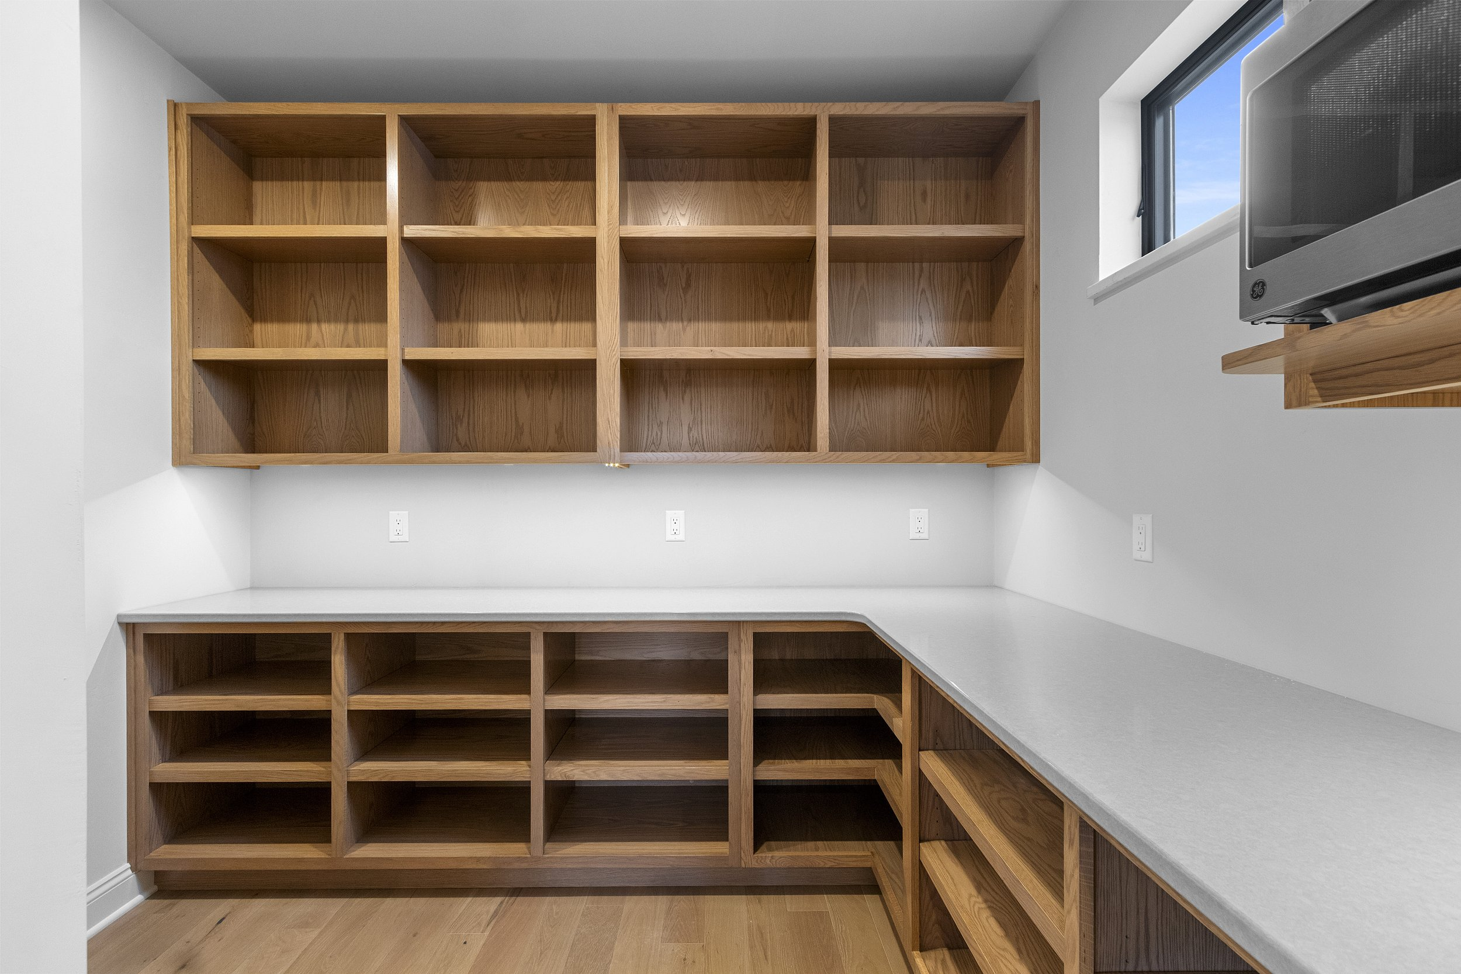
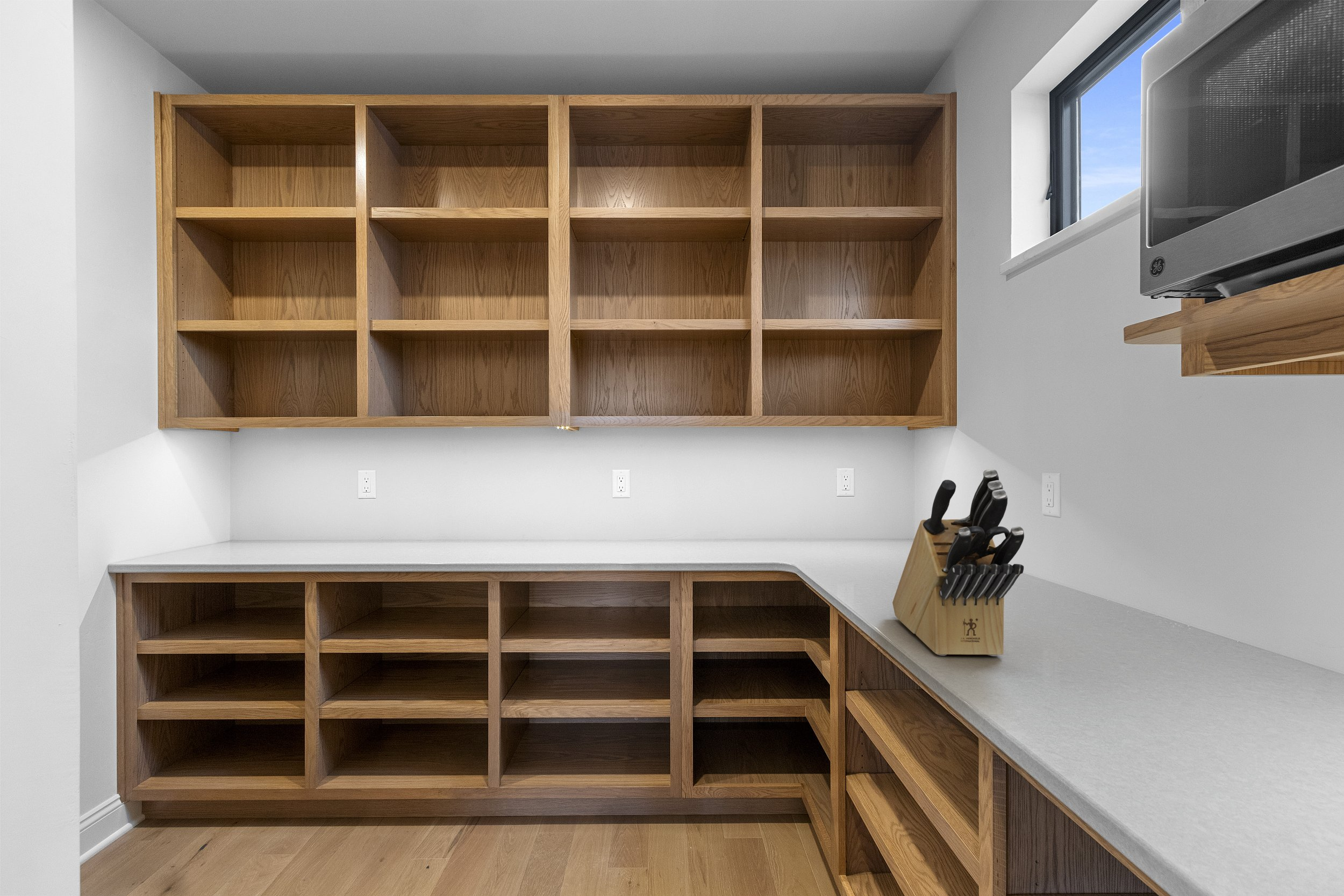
+ knife block [892,468,1025,657]
